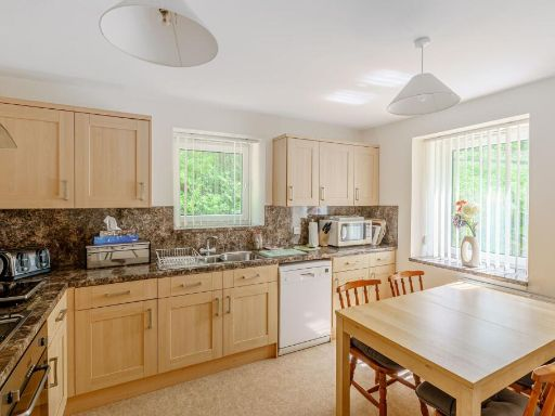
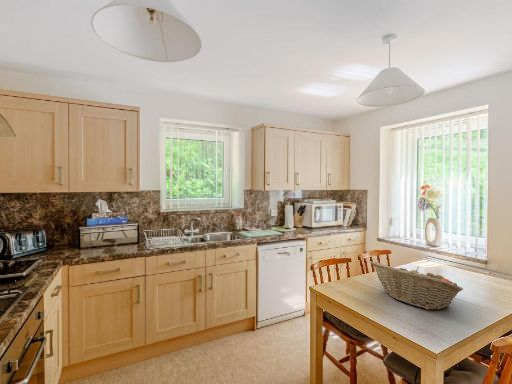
+ fruit basket [370,260,464,311]
